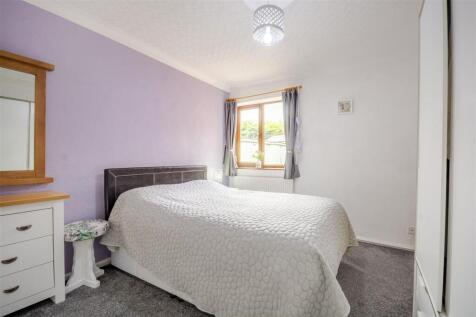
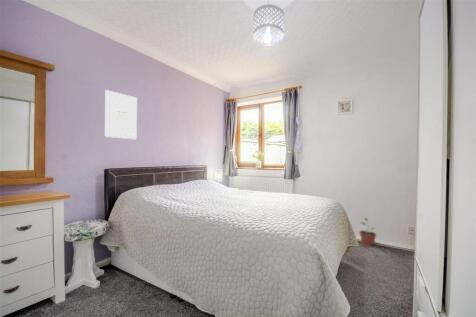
+ wall art [104,89,138,140]
+ potted plant [359,217,377,246]
